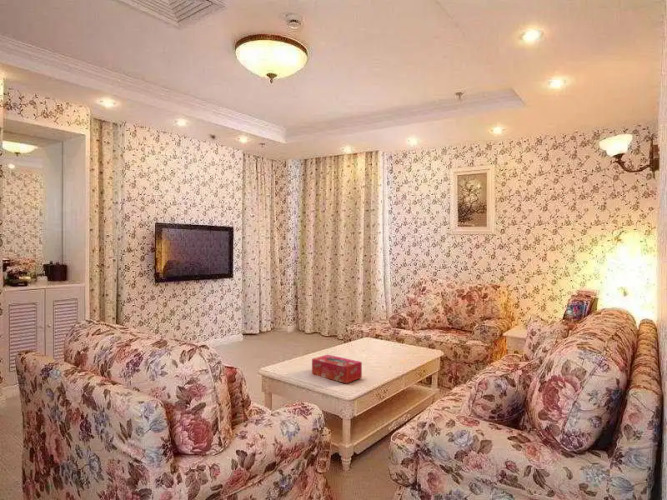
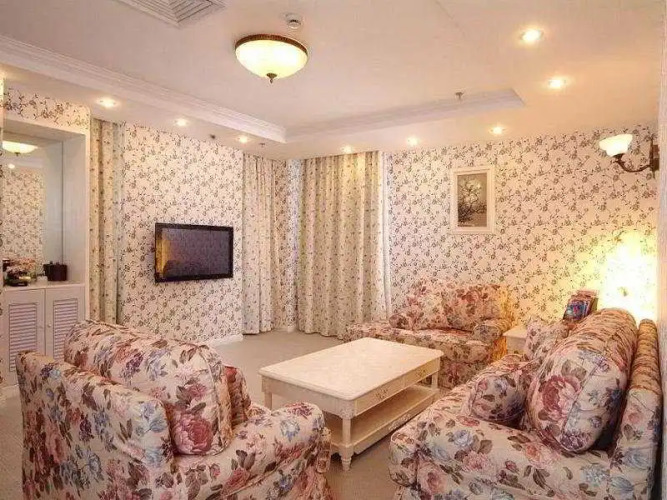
- tissue box [311,354,363,384]
